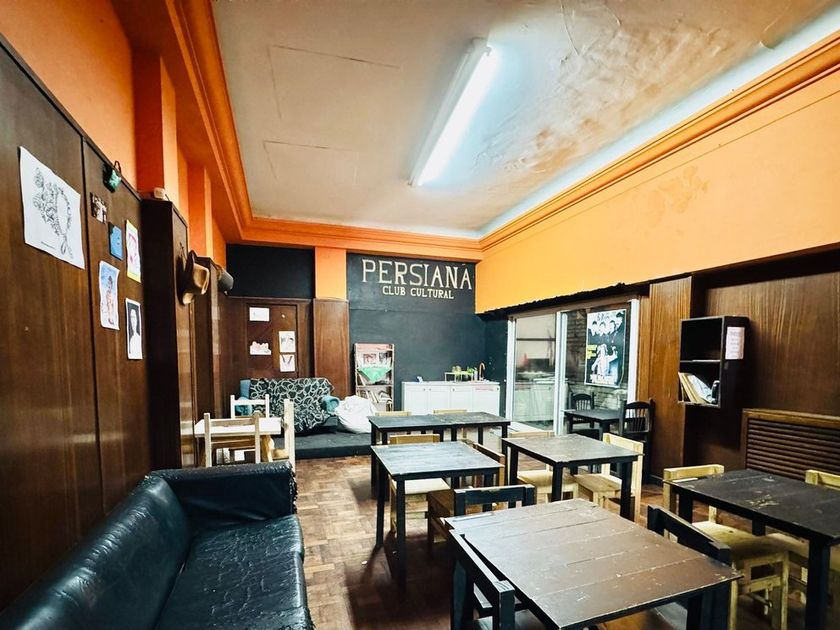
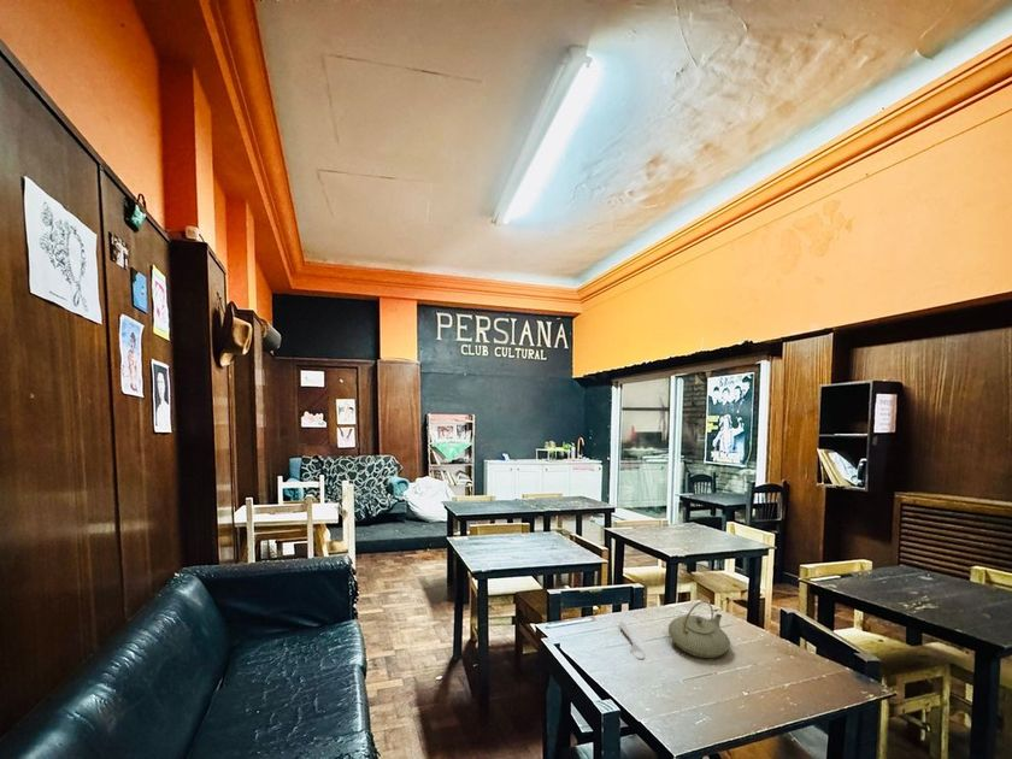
+ teapot [667,600,731,659]
+ spoon [618,620,646,660]
